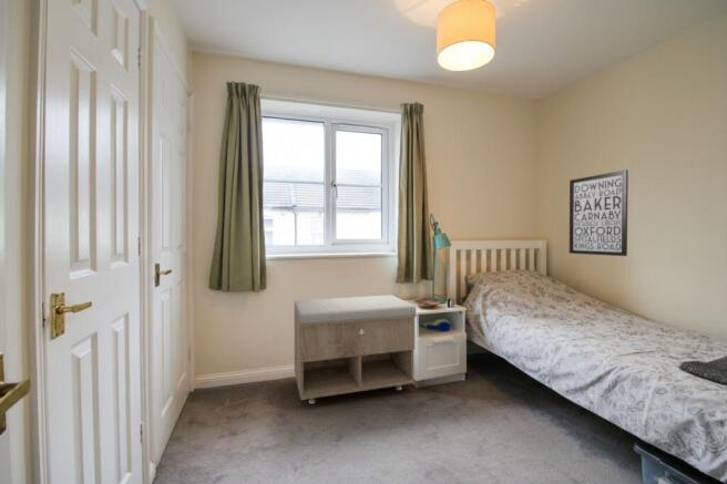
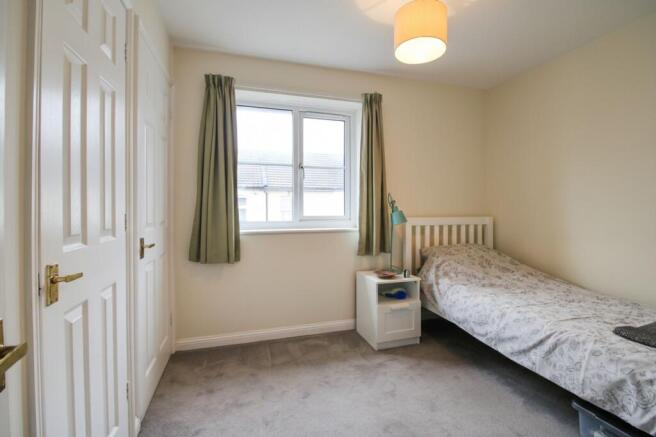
- wall art [569,168,629,257]
- storage bench [293,294,418,405]
